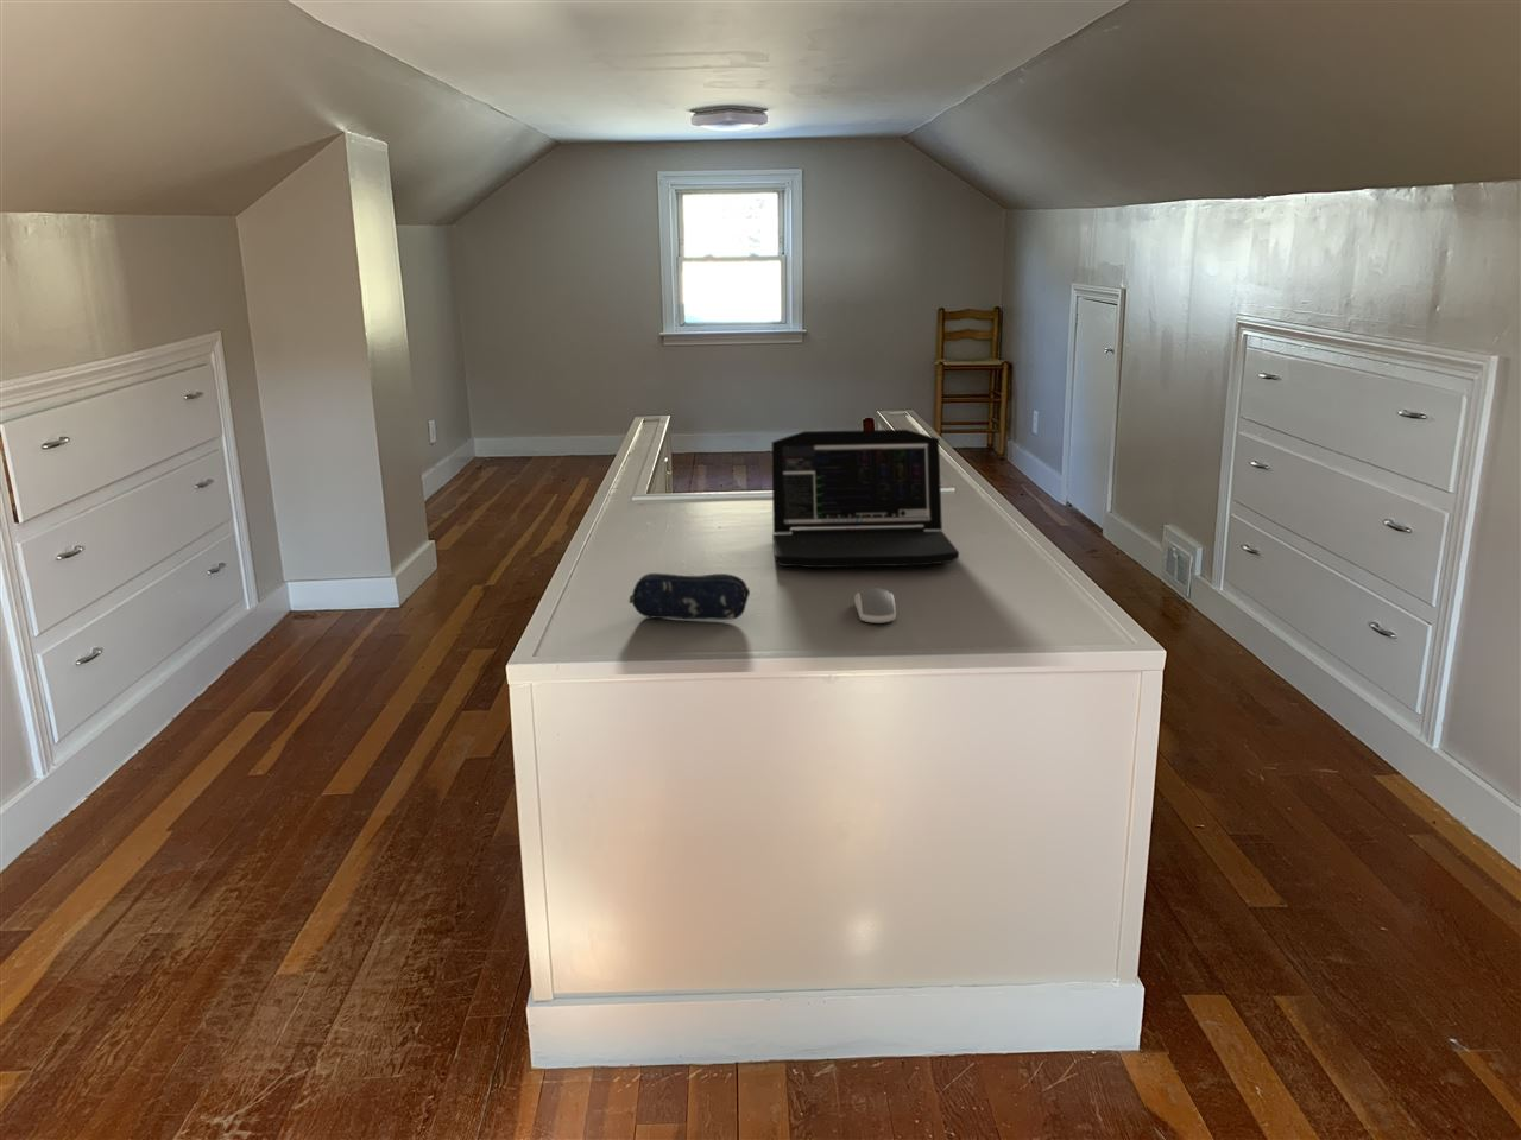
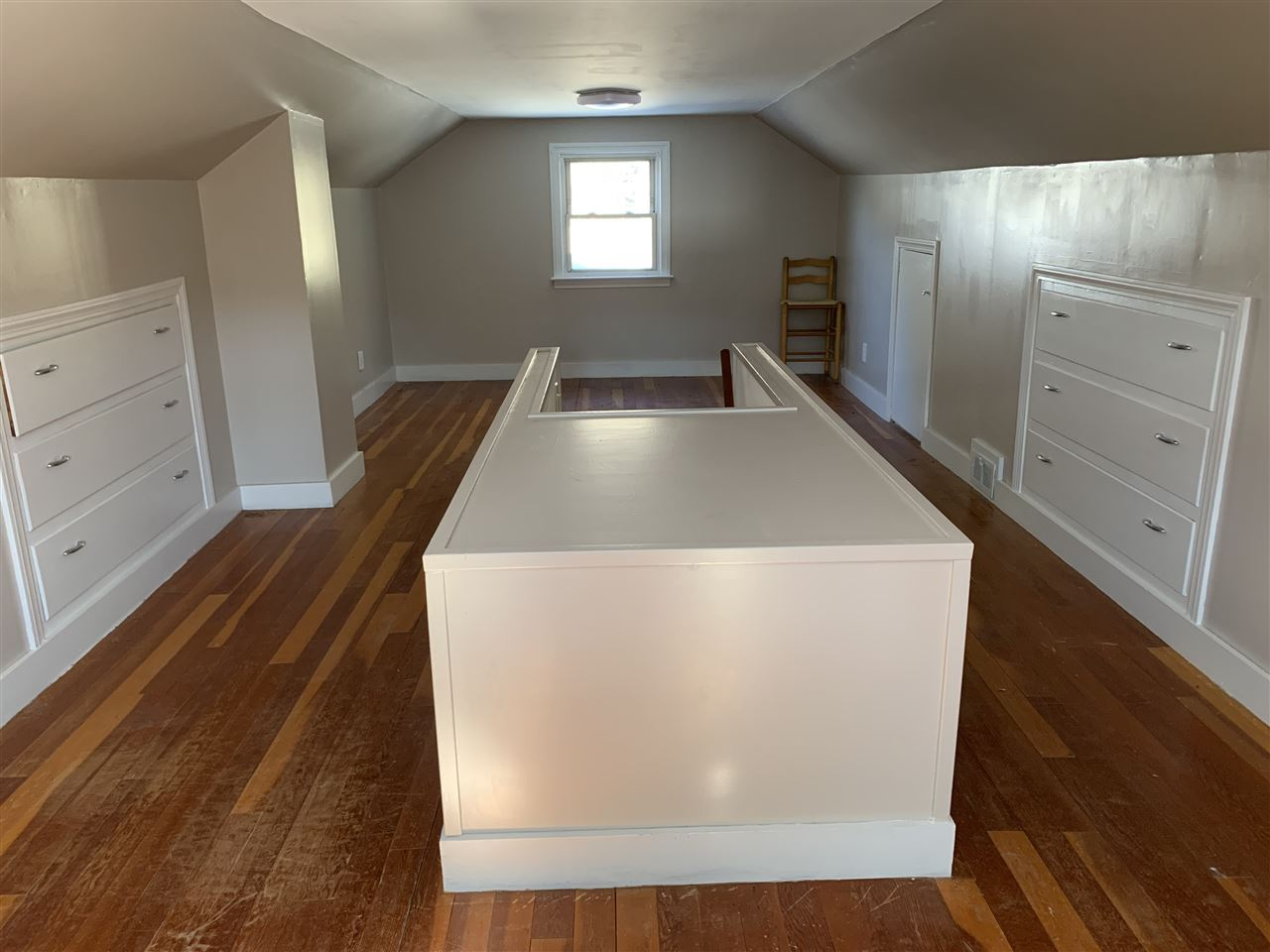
- computer mouse [853,587,897,624]
- laptop [771,429,961,569]
- pencil case [628,572,751,621]
